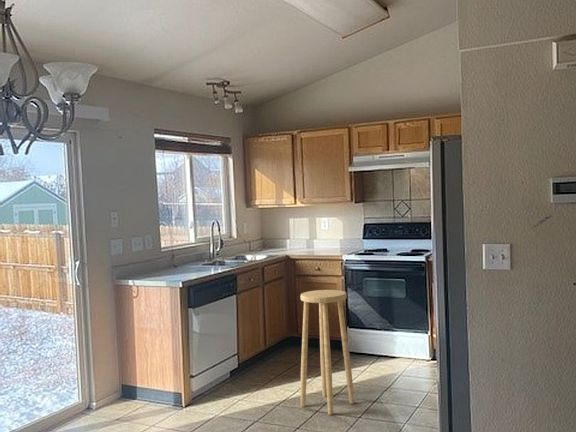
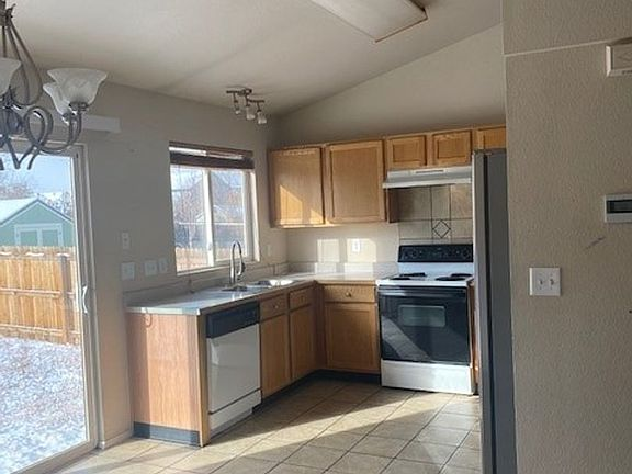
- stool [300,289,355,416]
